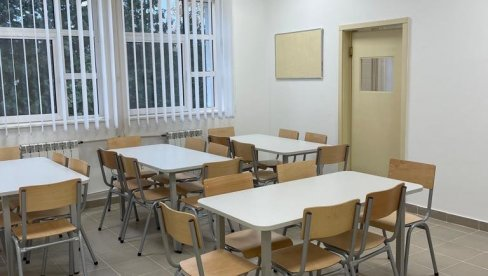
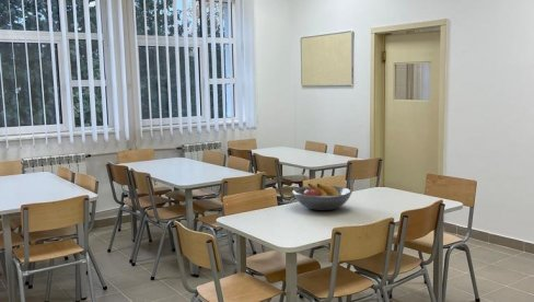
+ fruit bowl [291,183,353,211]
